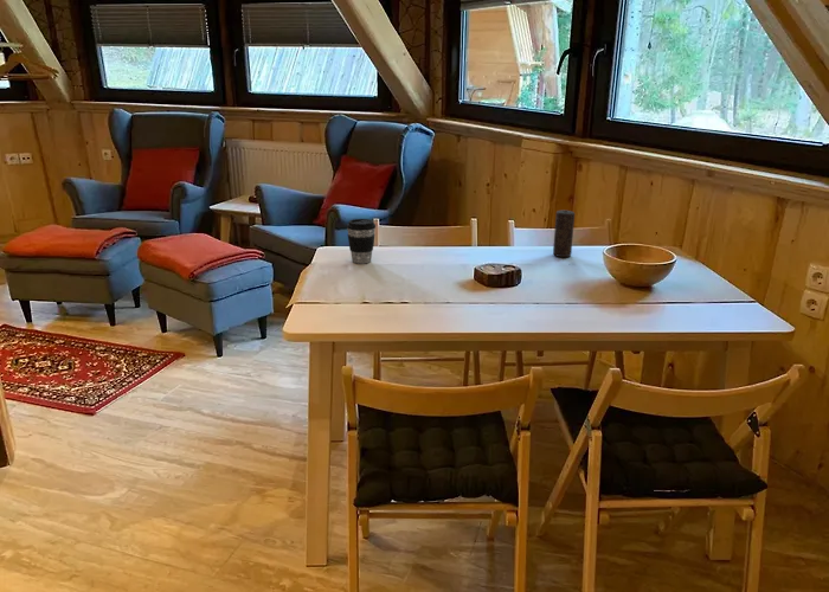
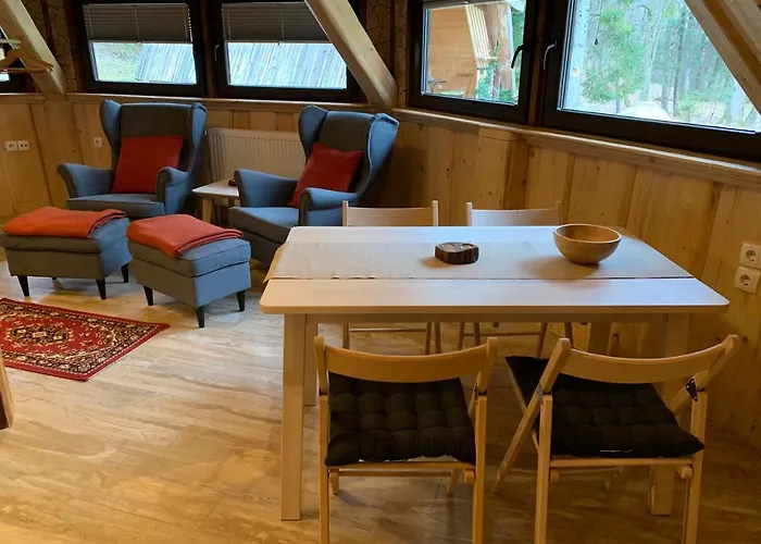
- coffee cup [346,218,377,264]
- candle [552,210,576,258]
